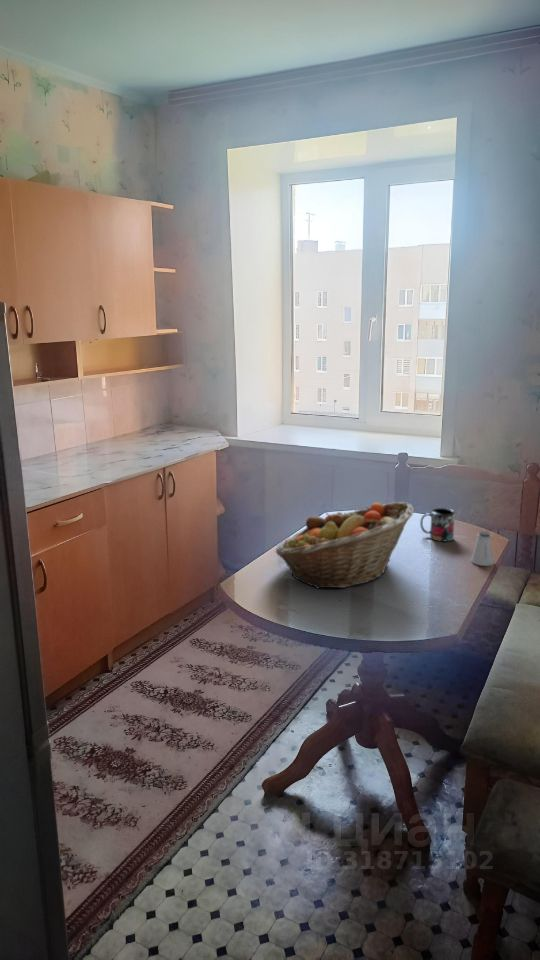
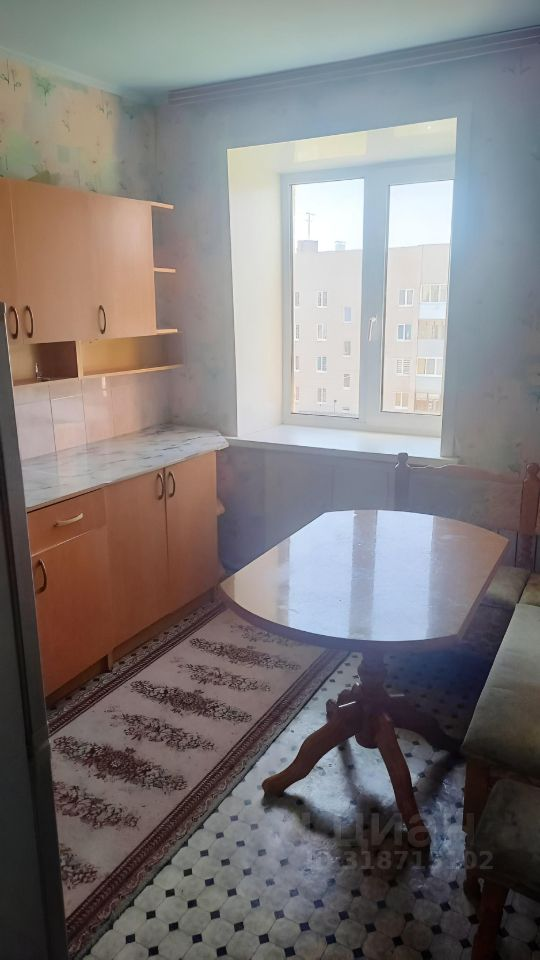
- saltshaker [470,530,495,567]
- mug [419,507,456,542]
- fruit basket [275,501,415,590]
